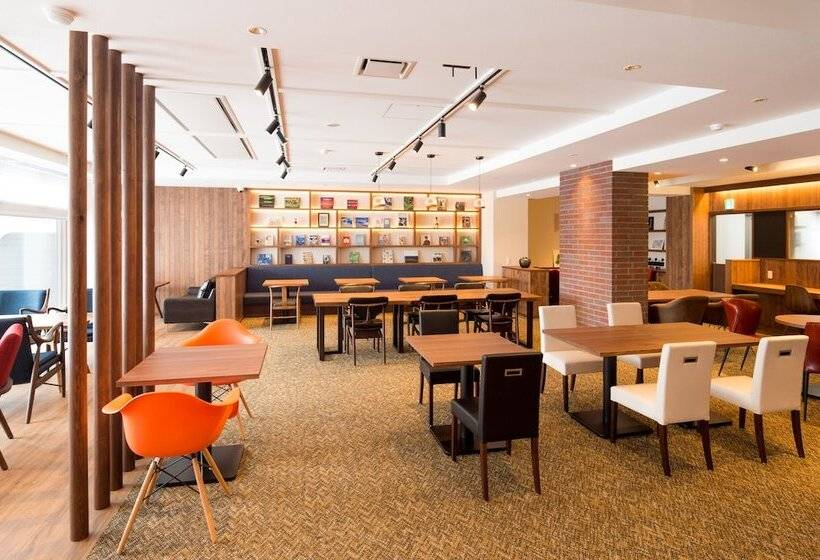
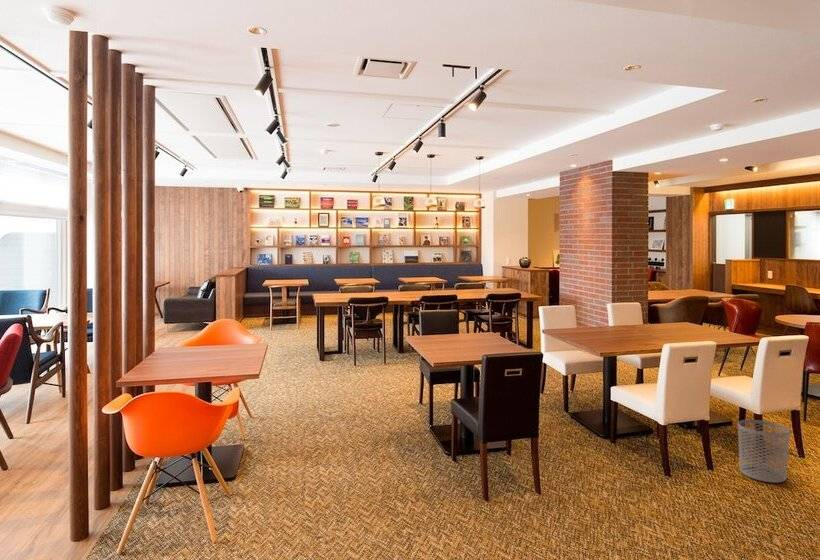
+ waste bin [737,419,791,484]
